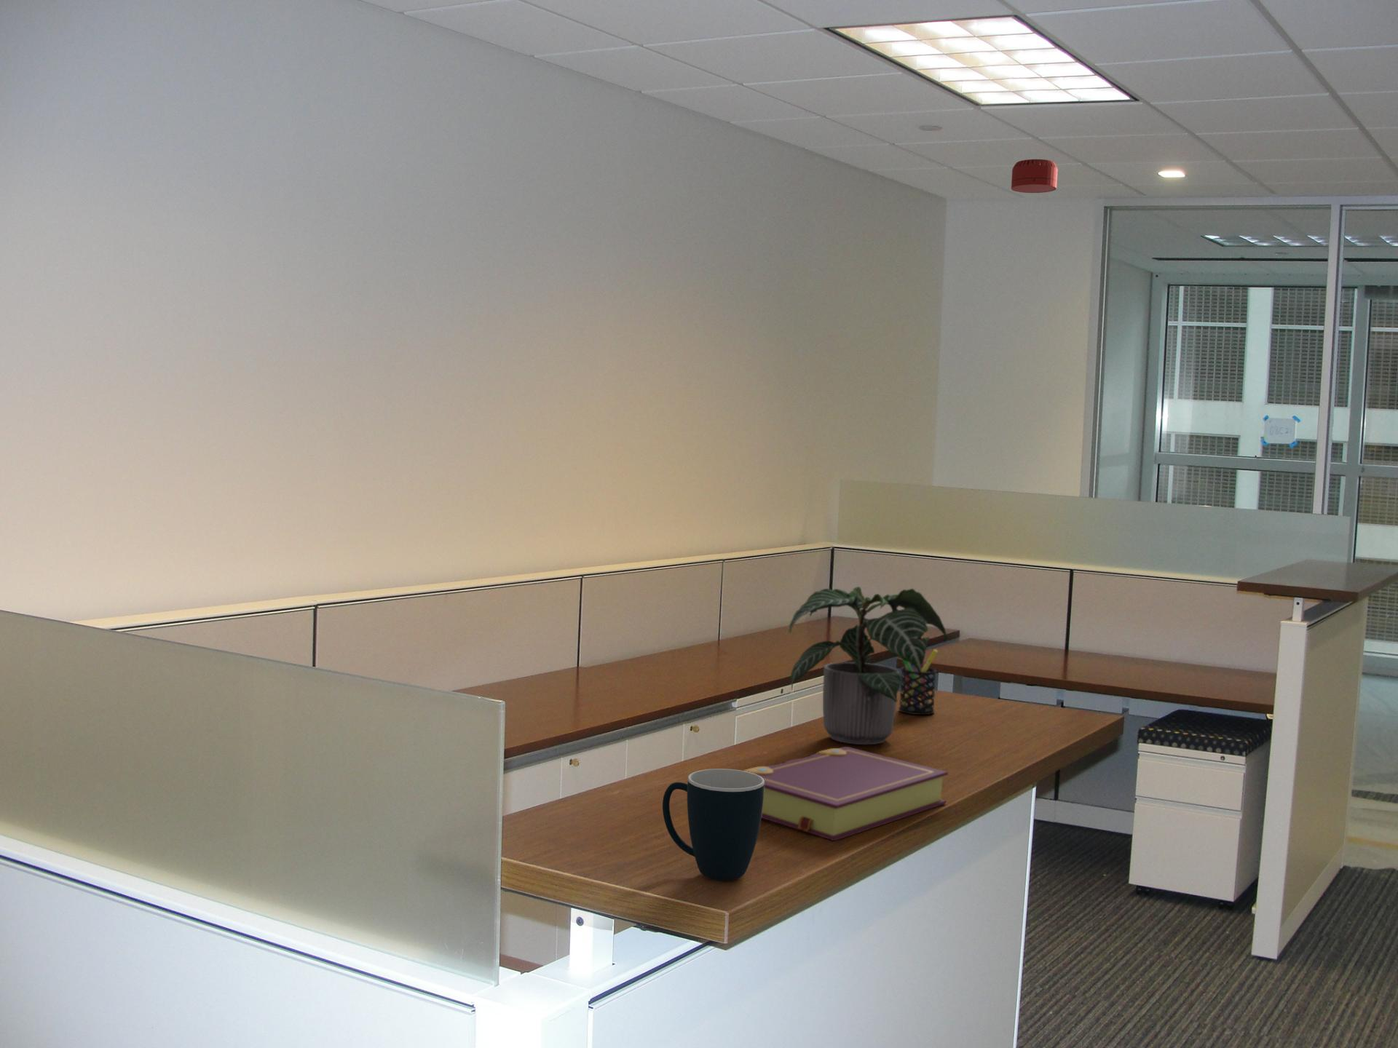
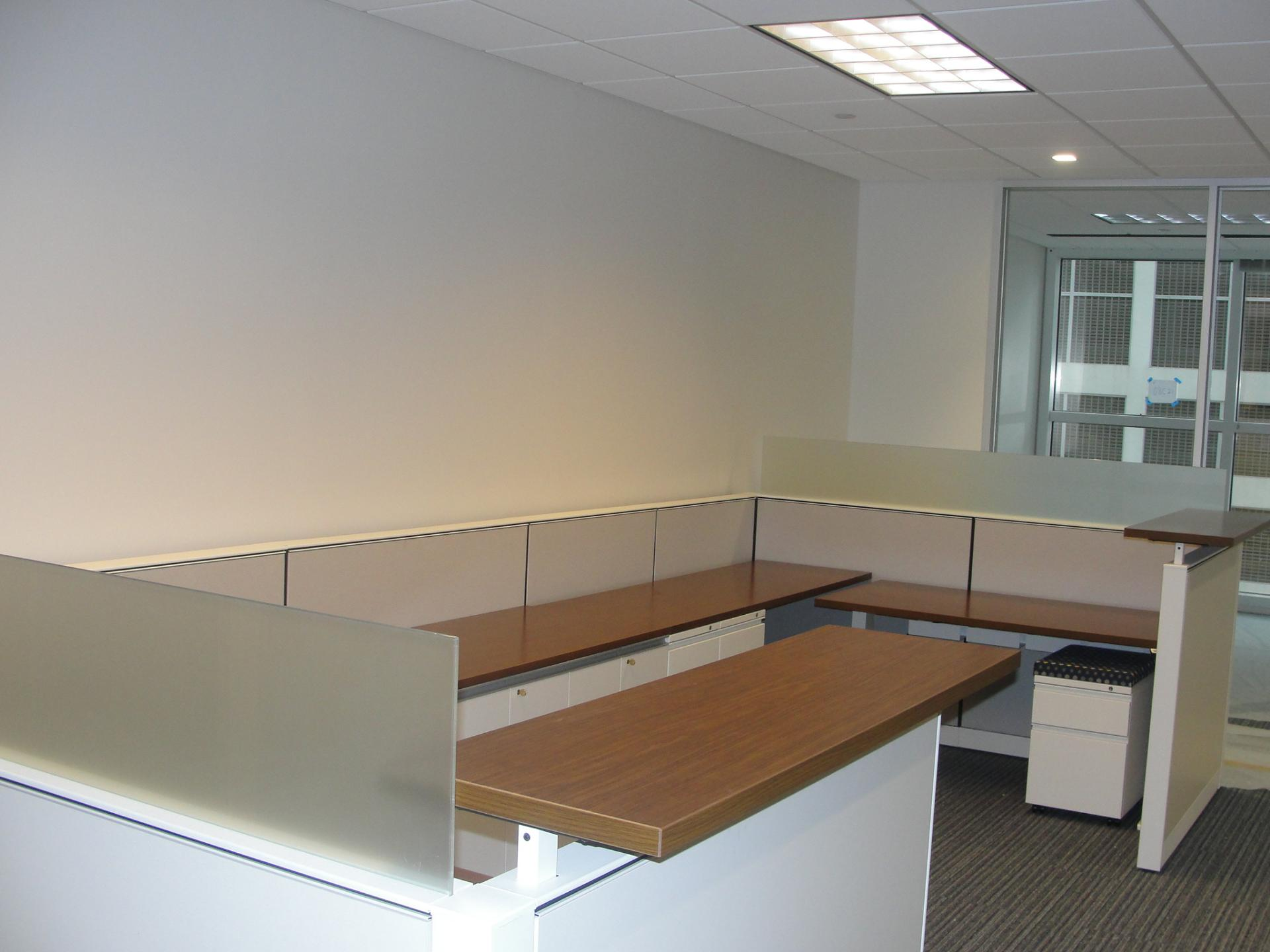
- potted plant [788,586,948,745]
- pen holder [898,648,939,716]
- book [742,746,949,841]
- mug [662,767,765,882]
- smoke detector [1011,159,1059,194]
